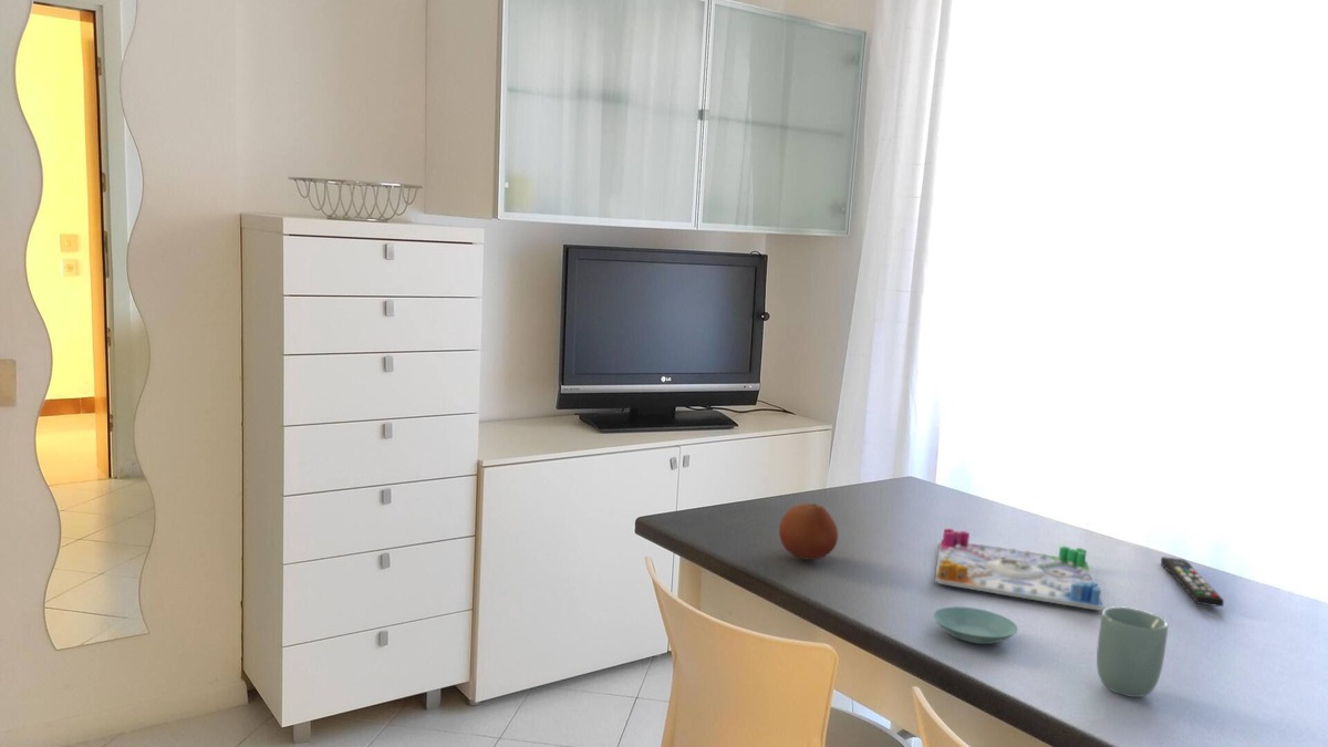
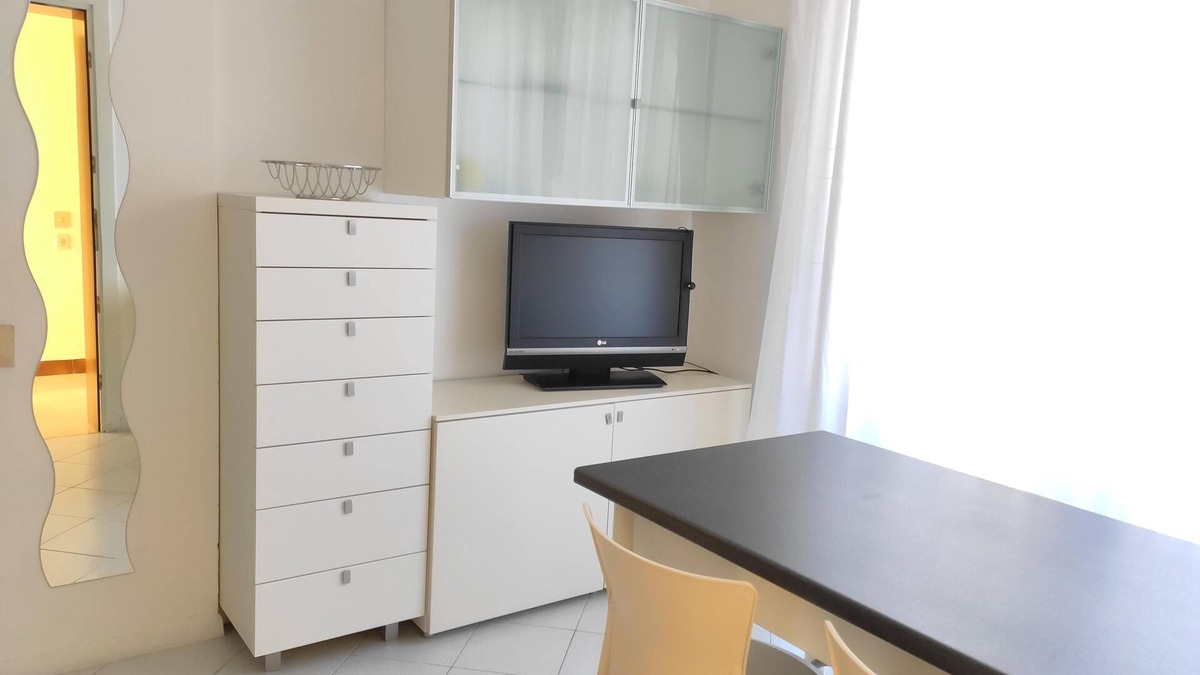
- board game [934,528,1104,611]
- cup [1096,605,1169,698]
- fruit [778,502,839,561]
- saucer [932,605,1019,645]
- remote control [1160,556,1225,608]
